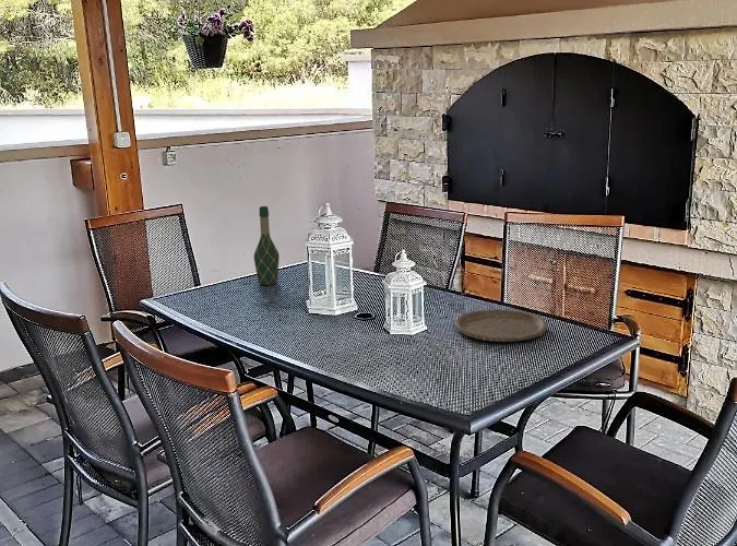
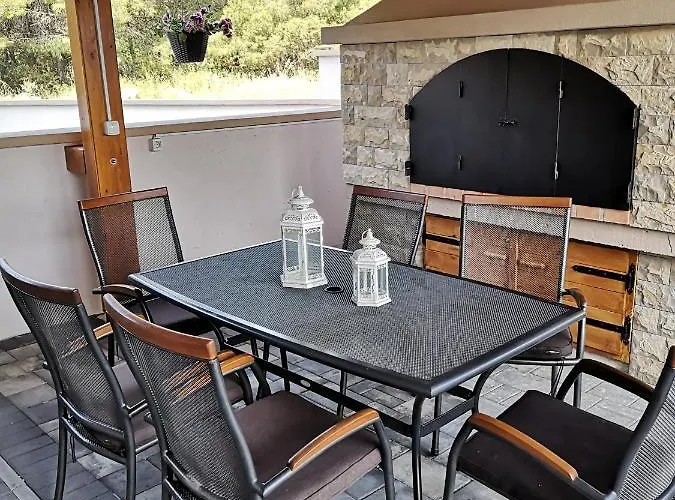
- plate [454,308,548,343]
- wine bottle [253,205,281,286]
